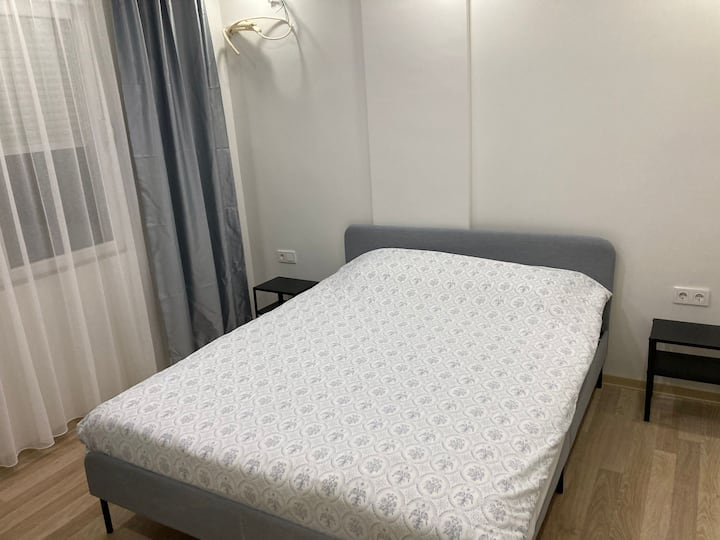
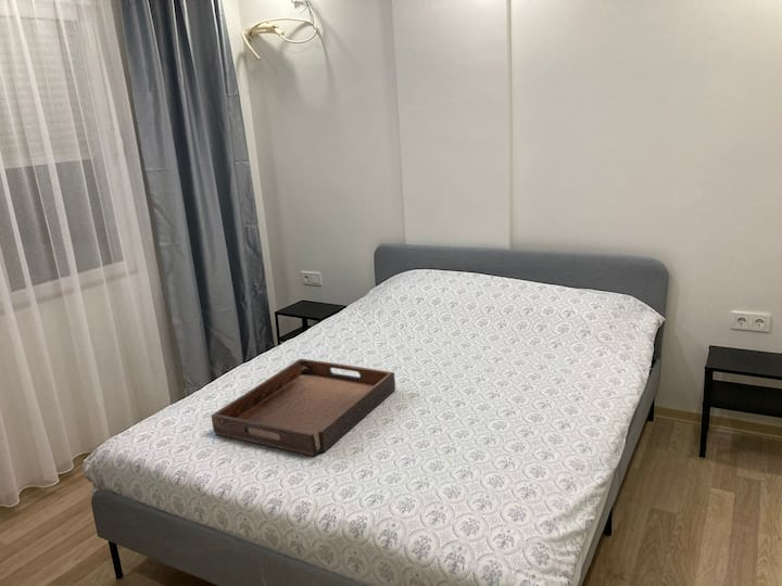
+ serving tray [211,358,396,457]
